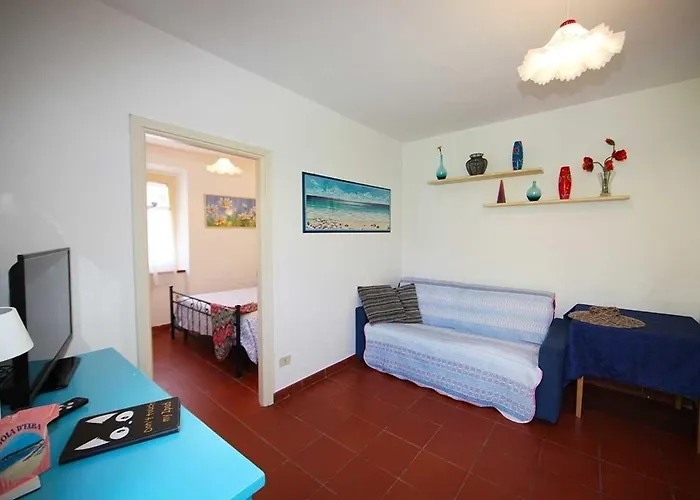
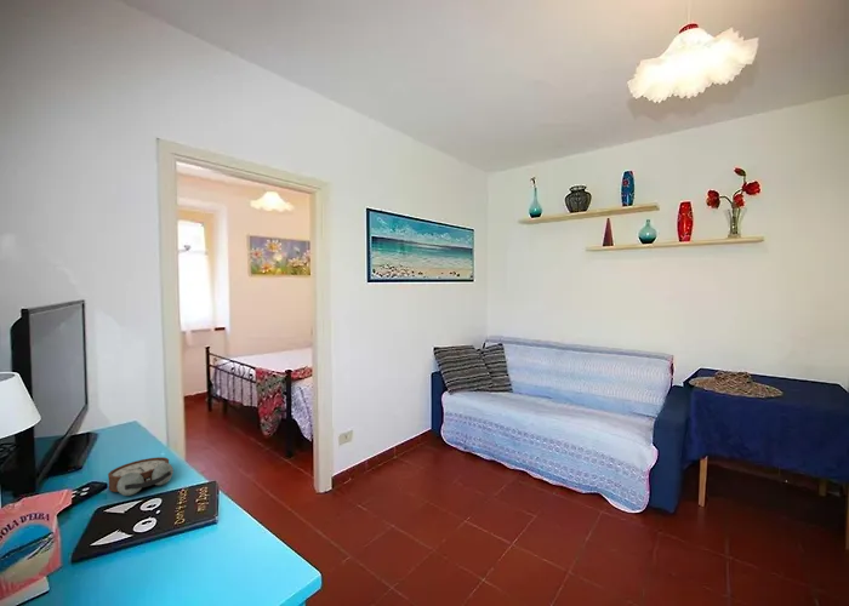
+ alarm clock [107,456,175,497]
